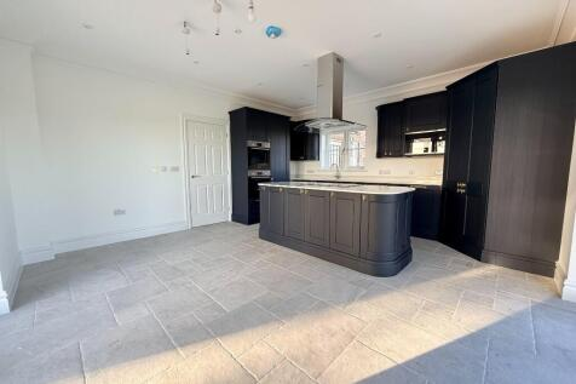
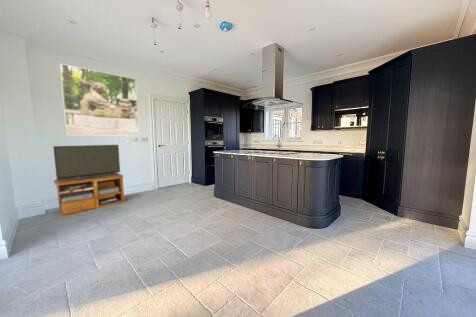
+ tv stand [52,144,125,216]
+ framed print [59,63,140,137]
